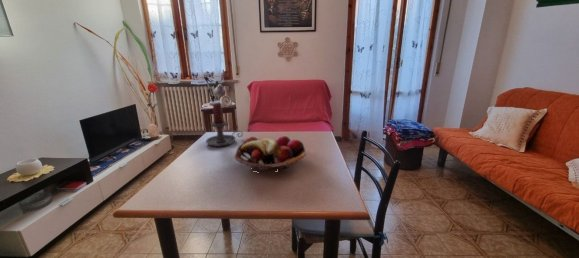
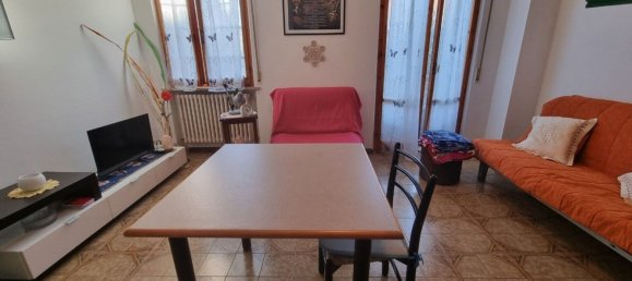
- candle holder [205,102,244,148]
- fruit basket [233,135,307,172]
